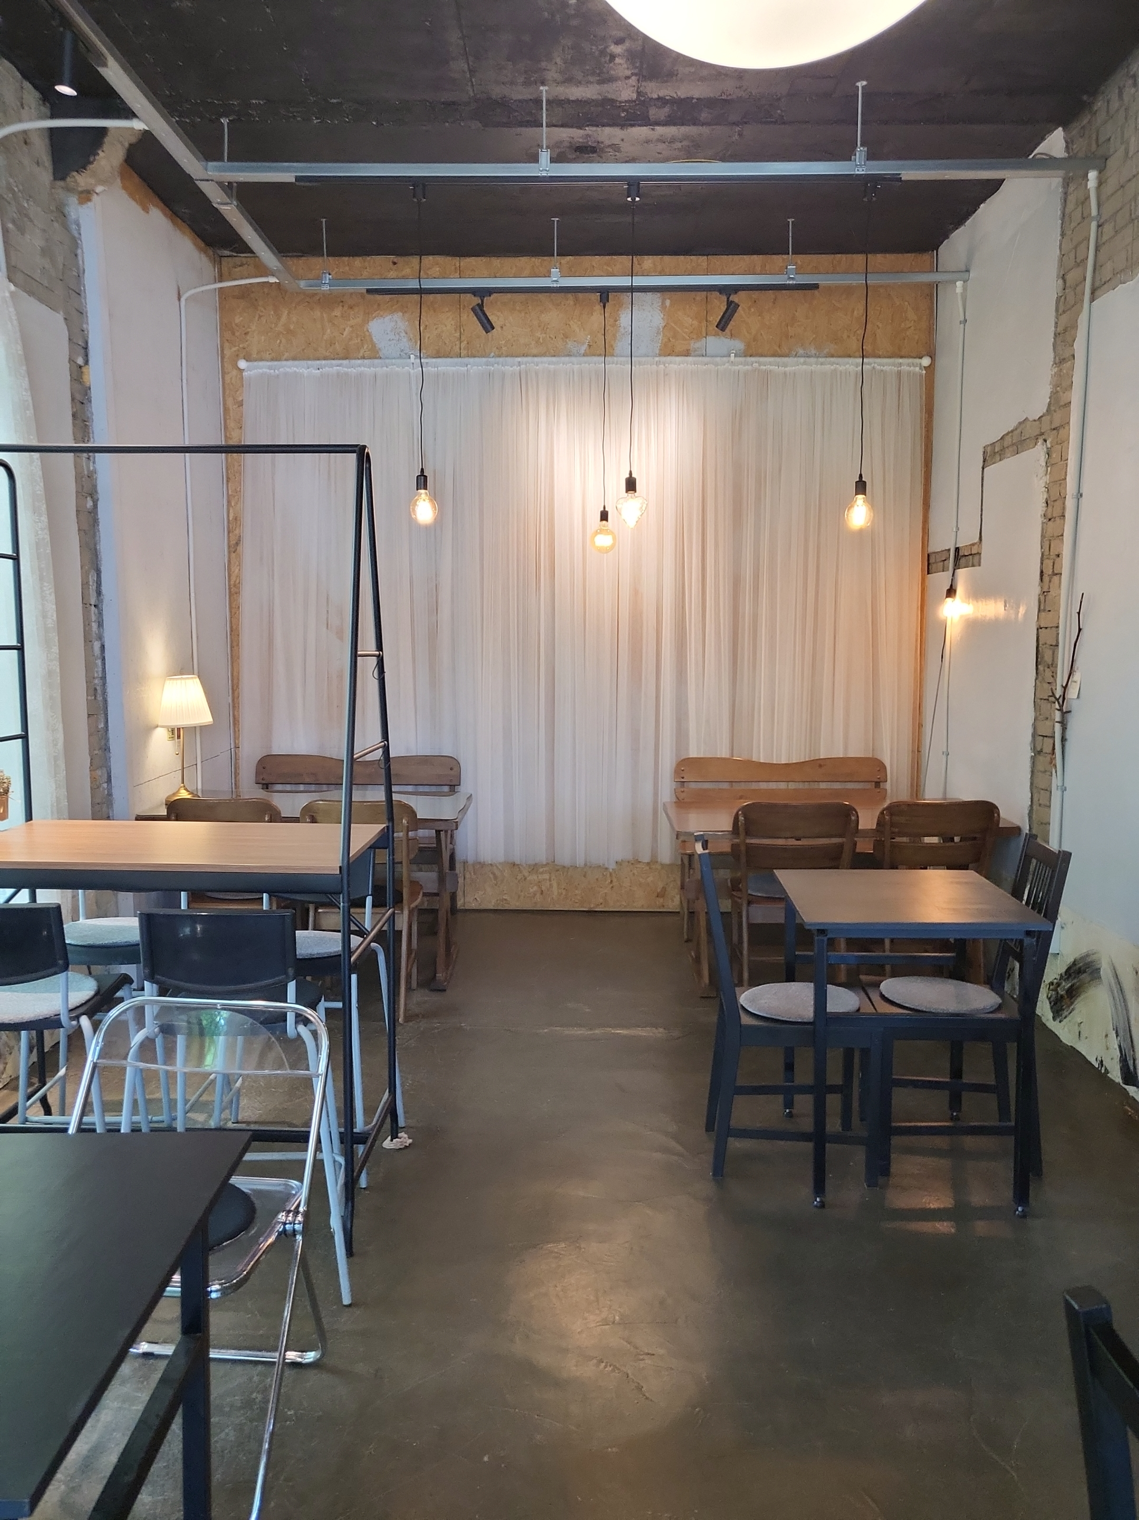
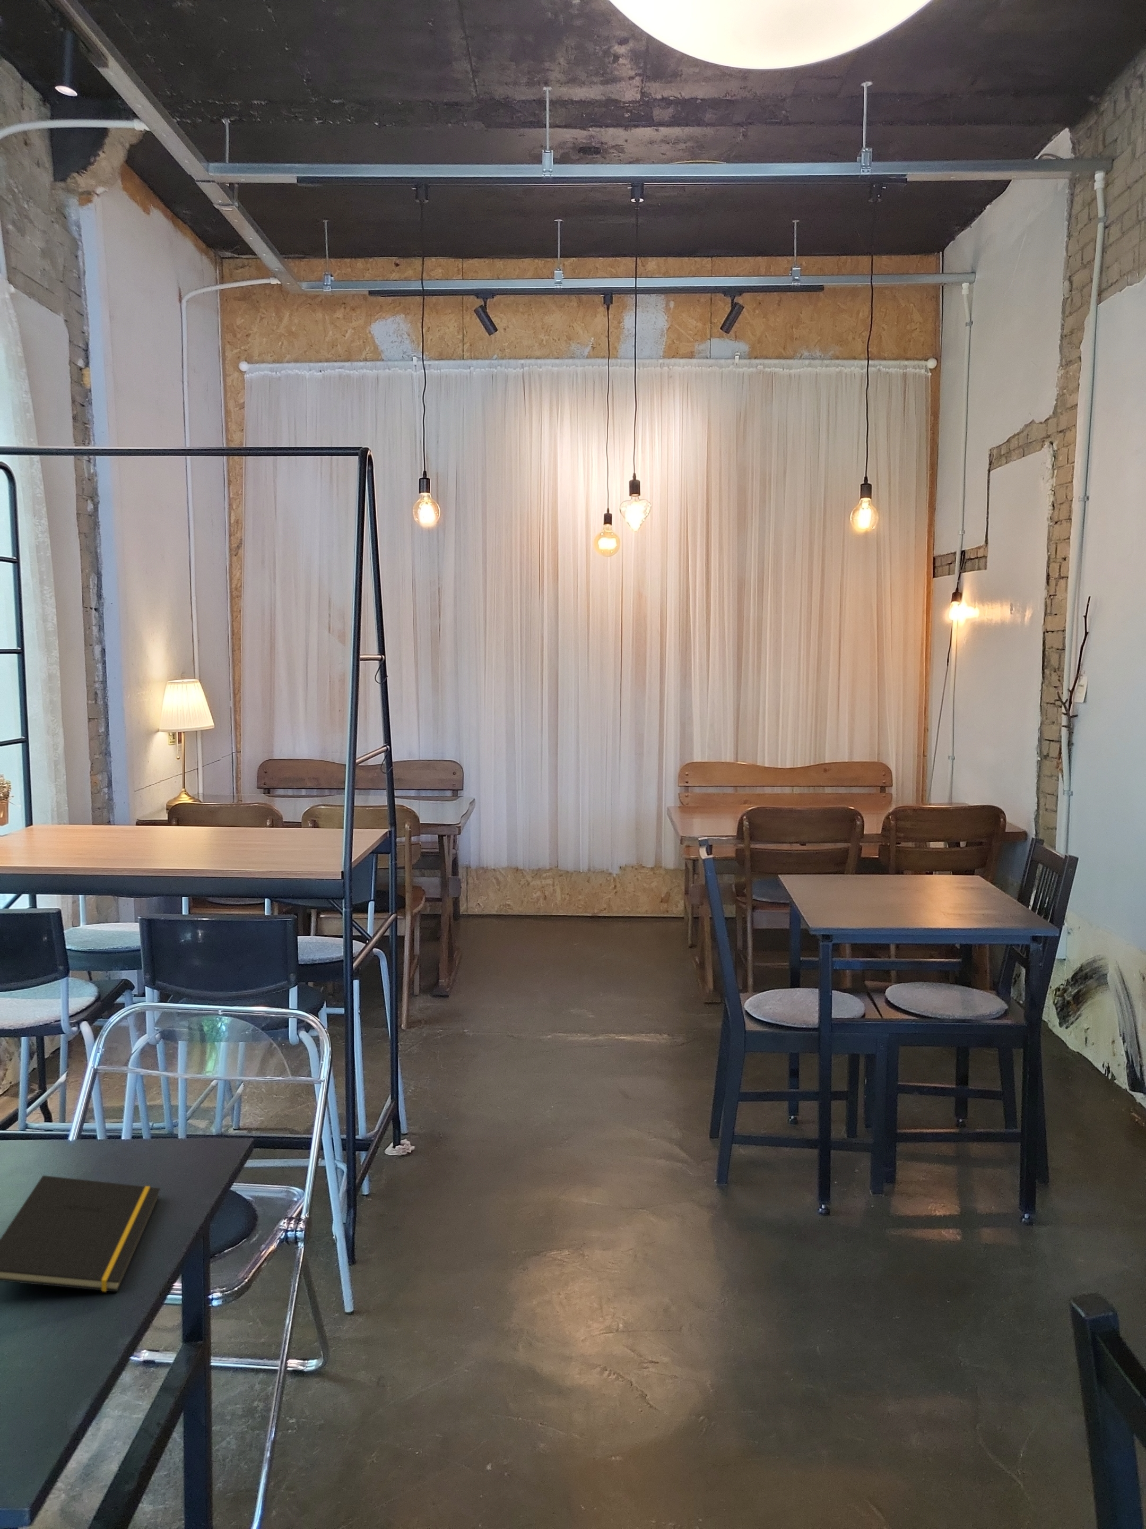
+ notepad [0,1175,161,1292]
